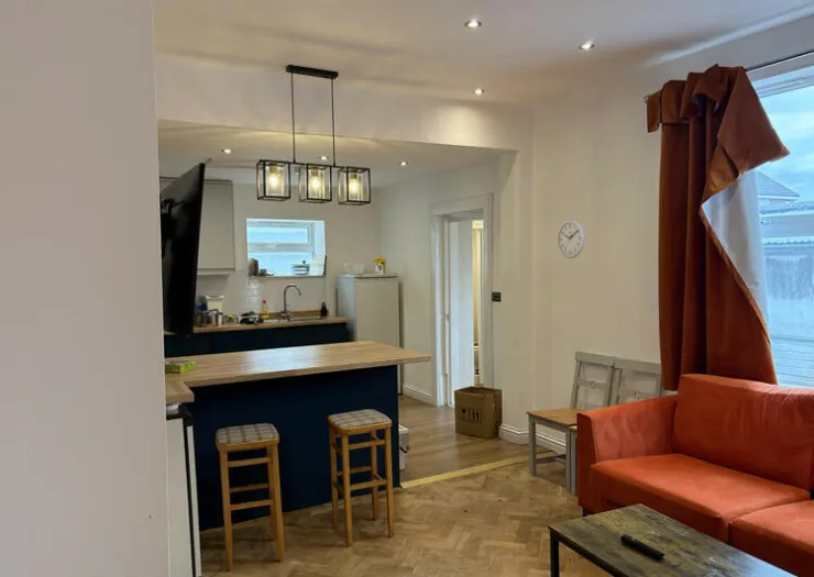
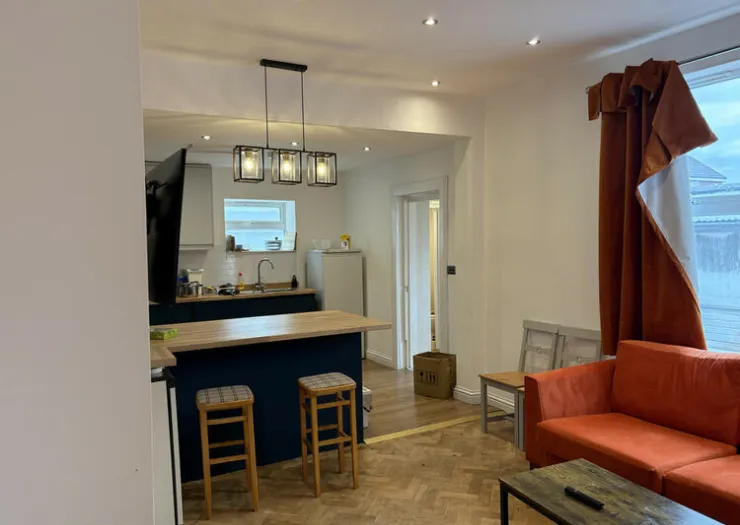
- wall clock [557,218,586,259]
